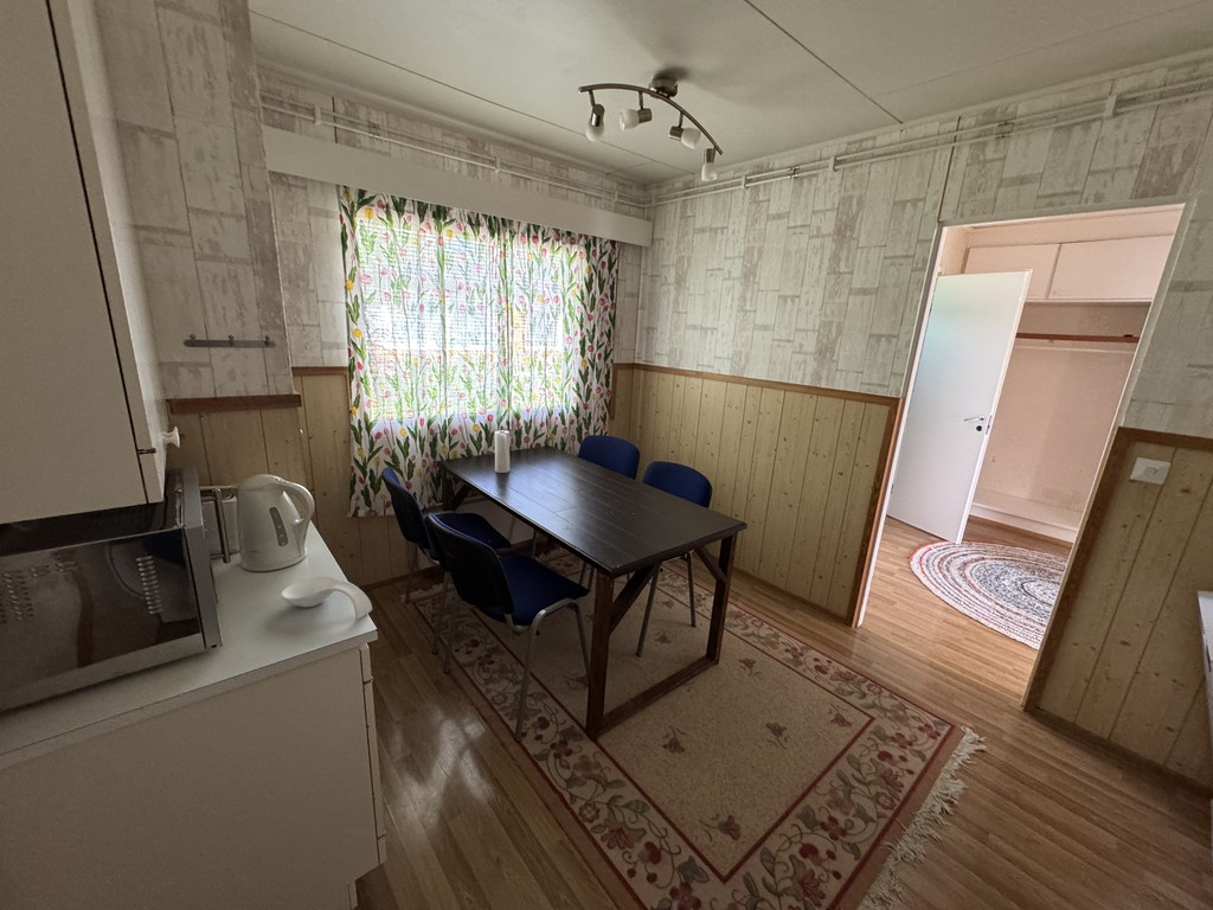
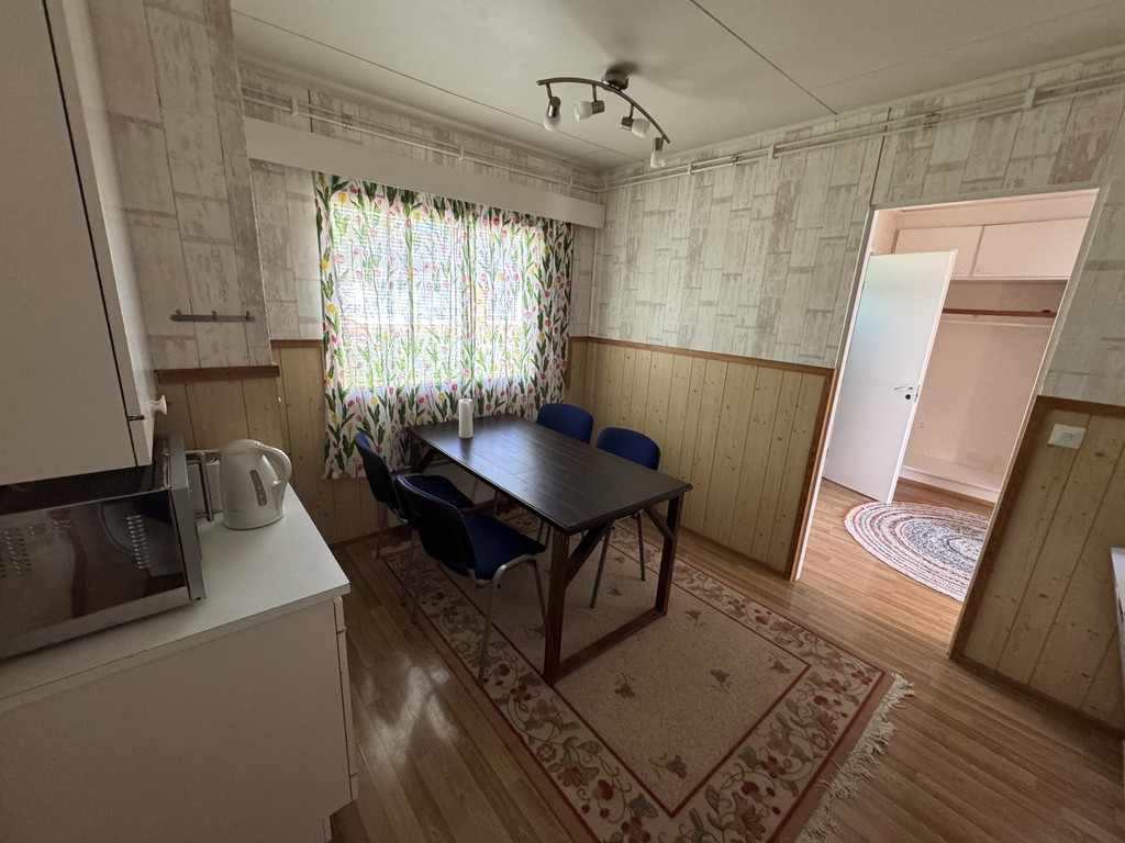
- spoon rest [280,575,373,621]
